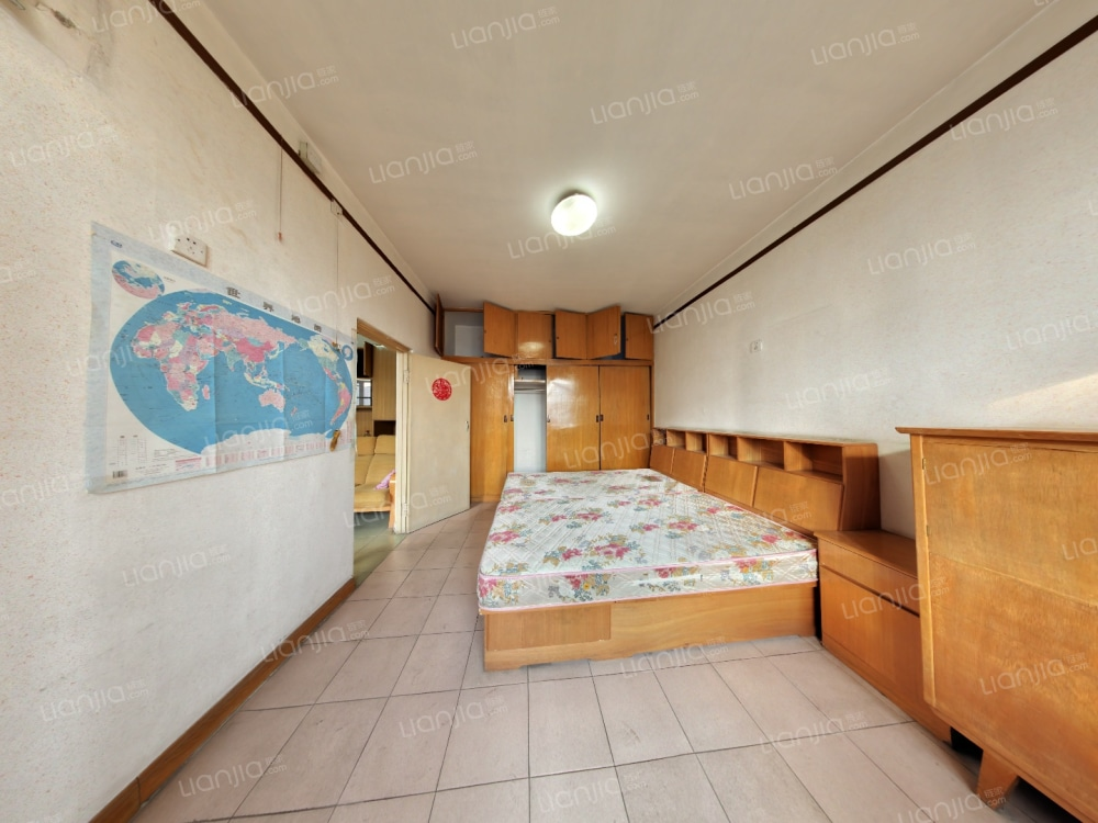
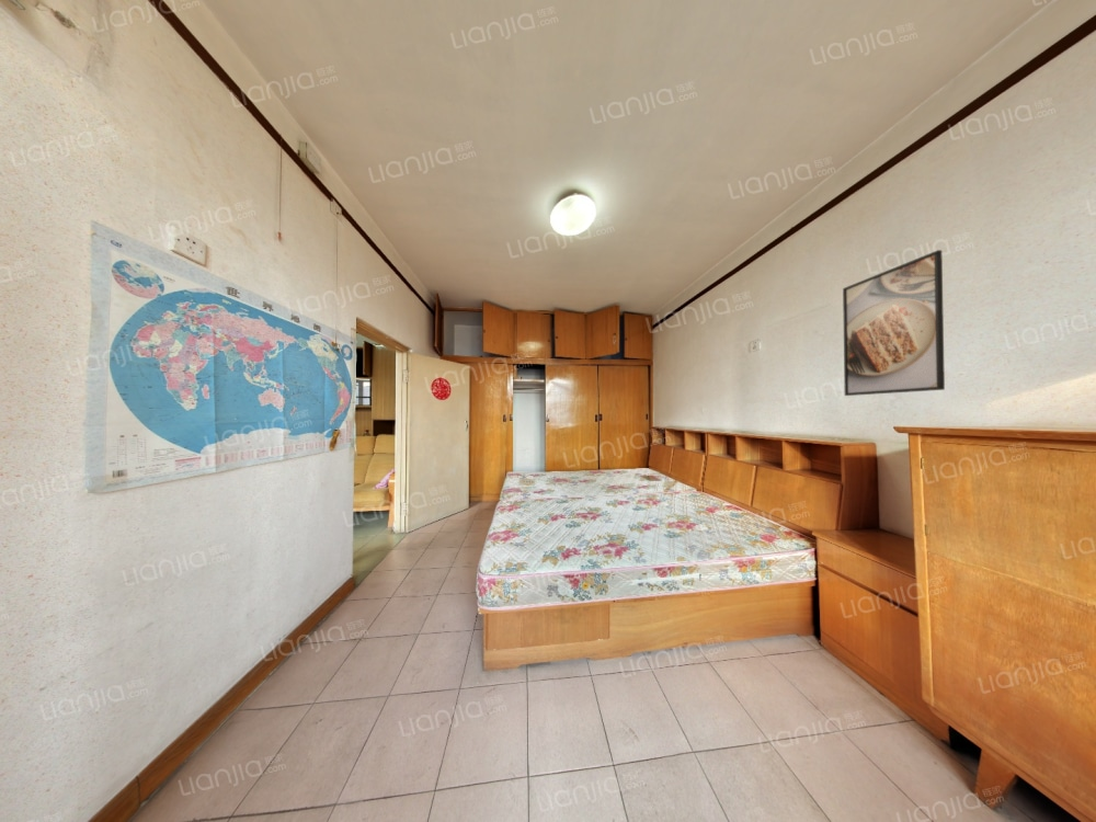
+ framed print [842,249,946,397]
